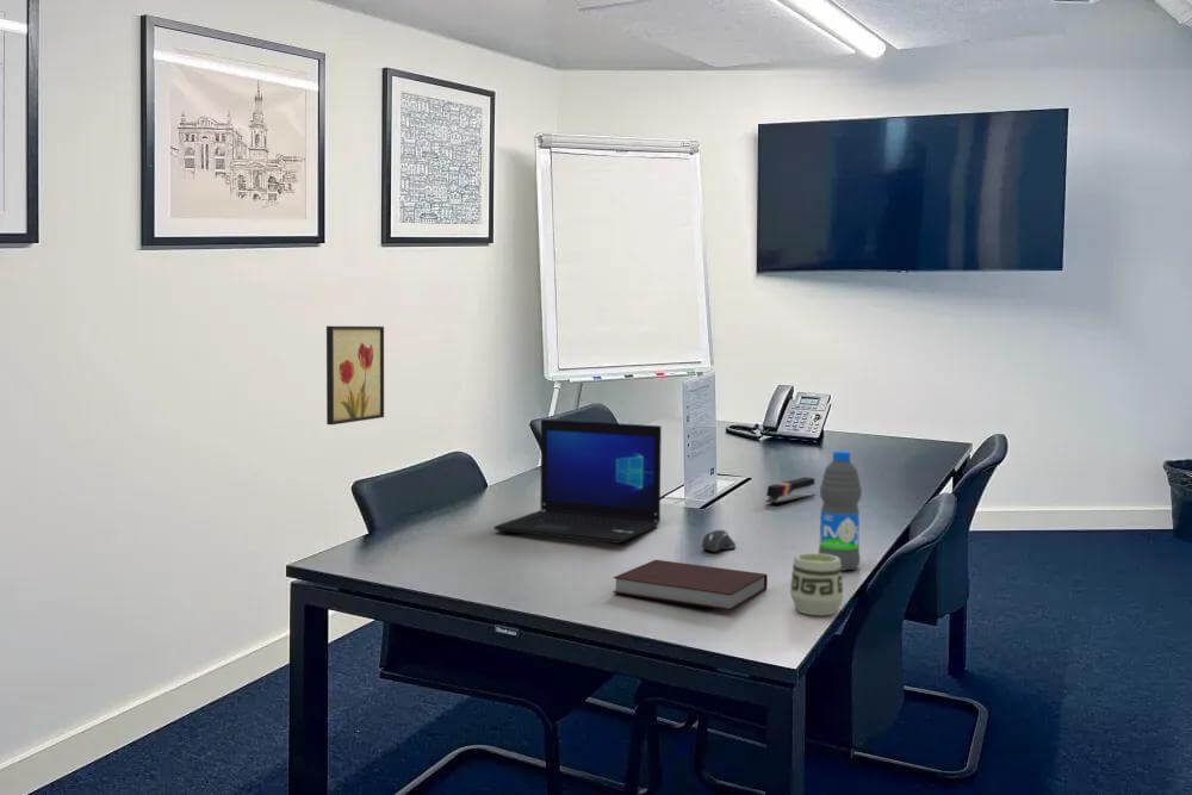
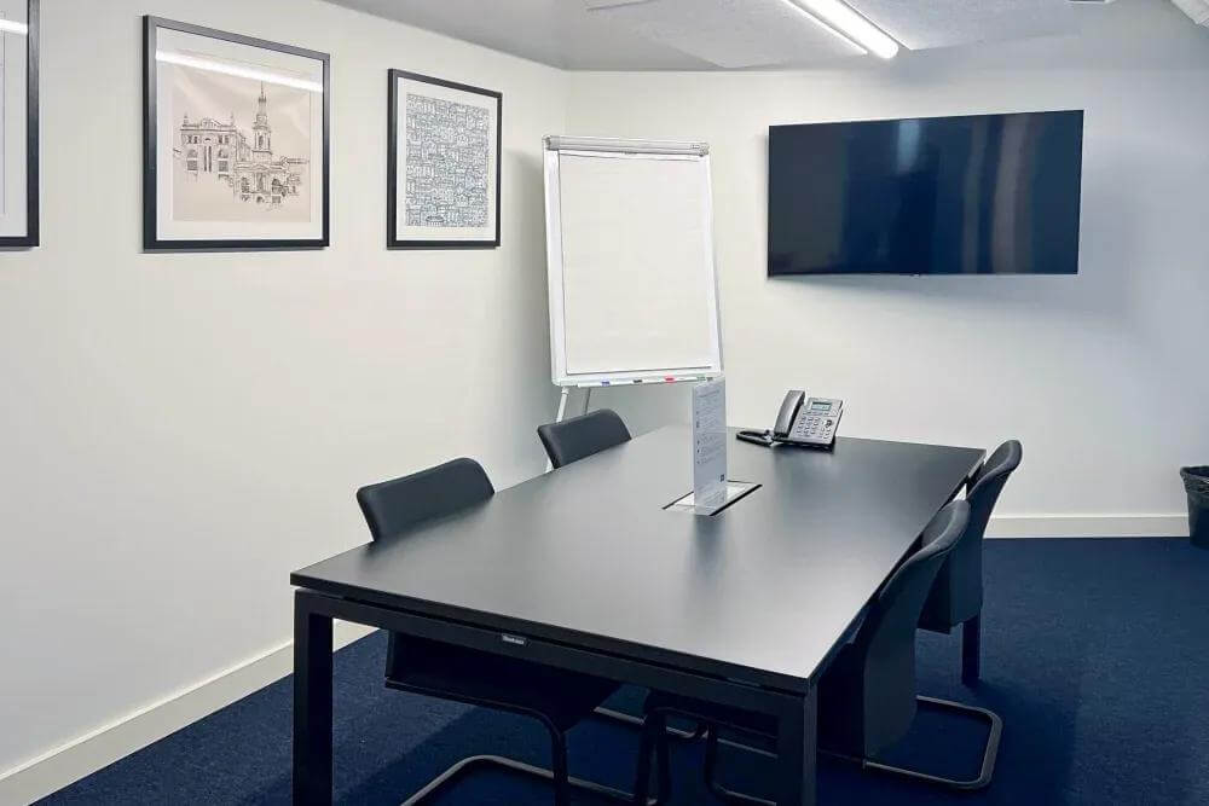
- notebook [611,559,769,611]
- wall art [325,325,385,426]
- water bottle [818,449,863,572]
- stapler [765,476,817,504]
- laptop [493,418,663,545]
- computer mouse [701,529,737,553]
- cup [789,552,845,616]
